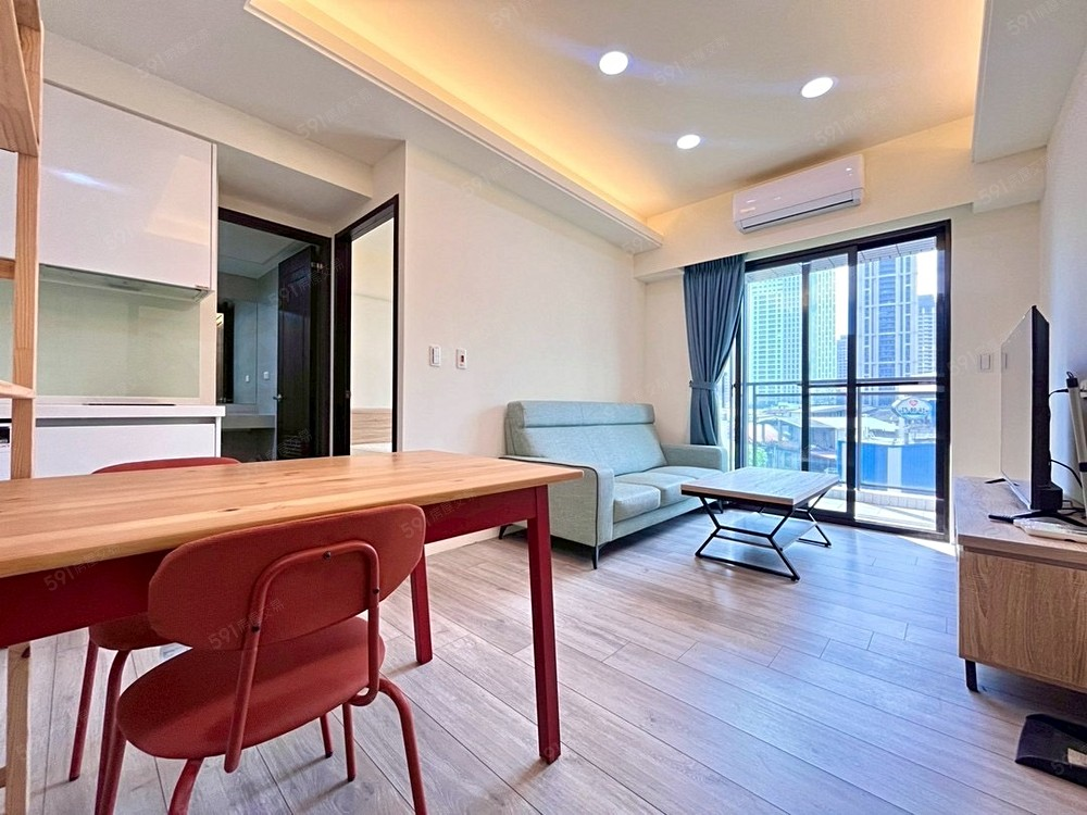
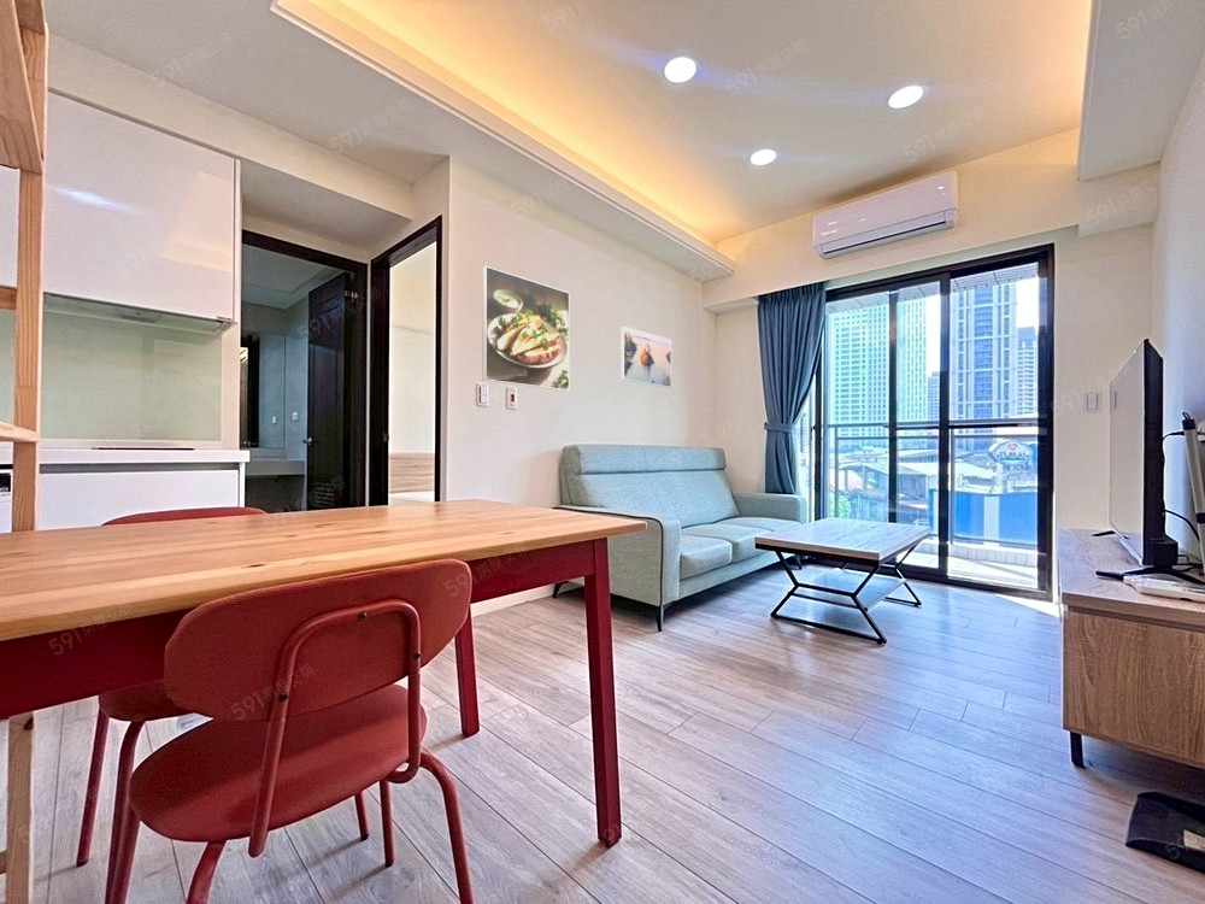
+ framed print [619,325,672,389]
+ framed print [482,265,571,392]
